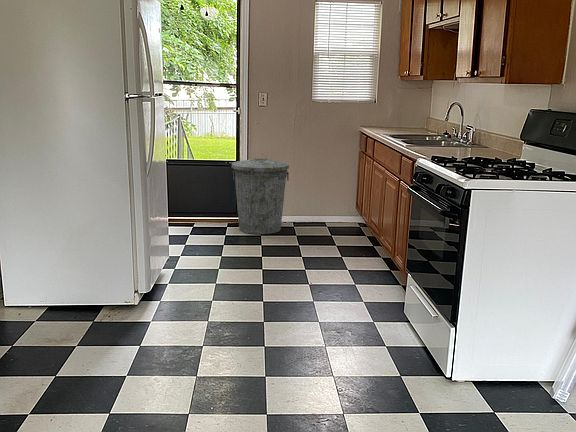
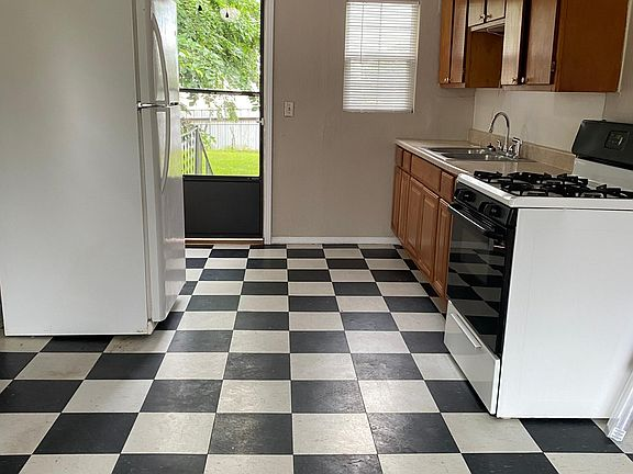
- trash can [231,153,290,235]
